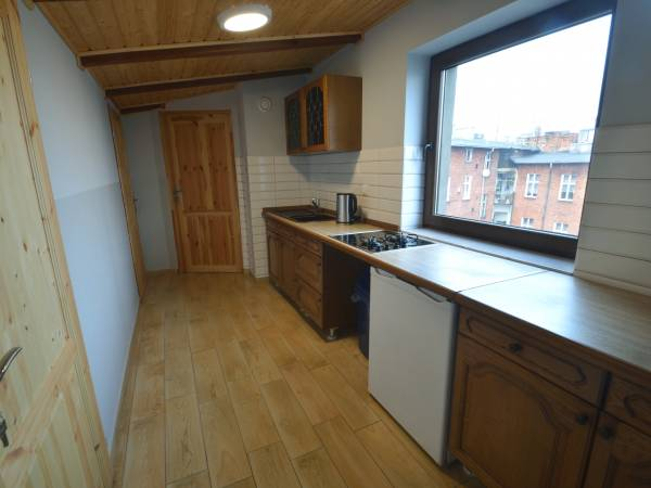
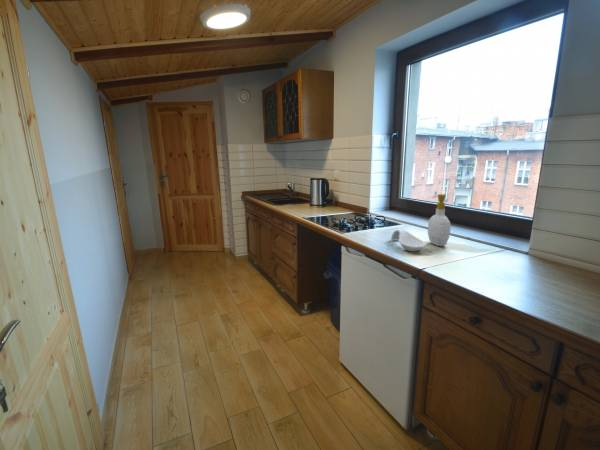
+ soap bottle [427,193,452,247]
+ spoon rest [390,229,426,252]
